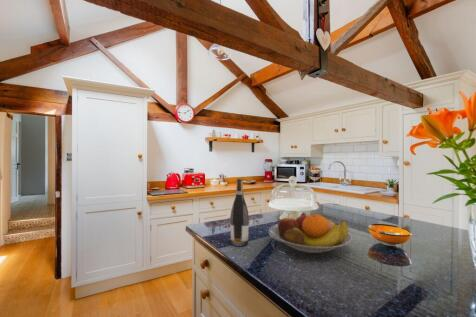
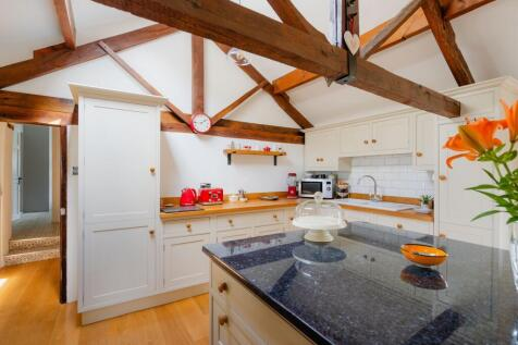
- wine bottle [229,178,250,247]
- fruit bowl [269,212,352,254]
